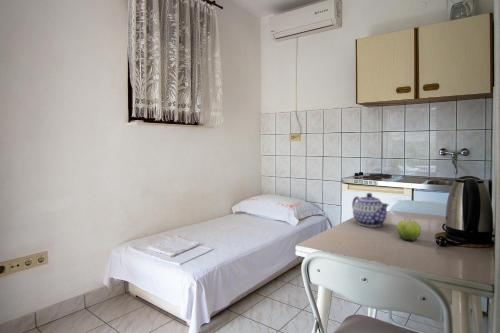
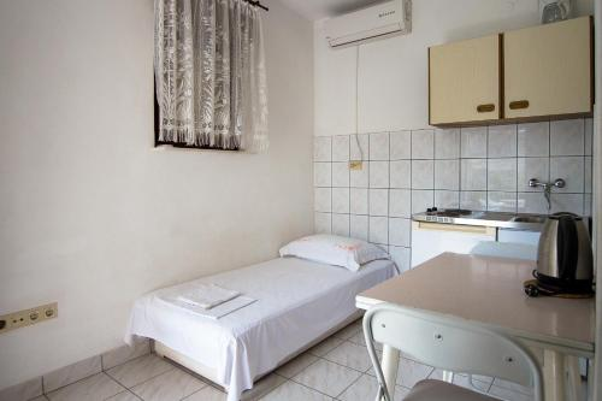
- fruit [396,219,422,242]
- teapot [351,192,390,227]
